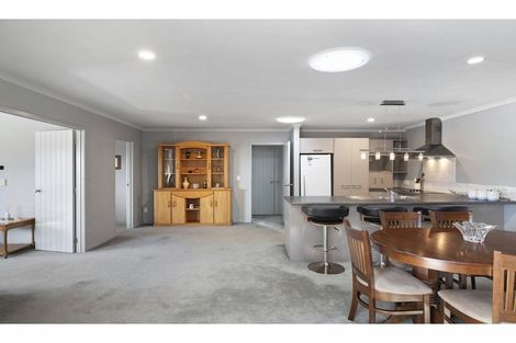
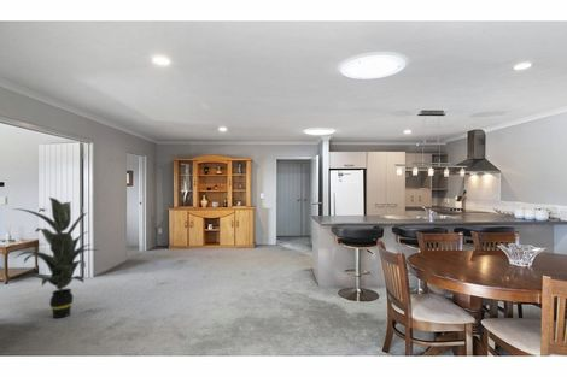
+ indoor plant [12,196,99,319]
